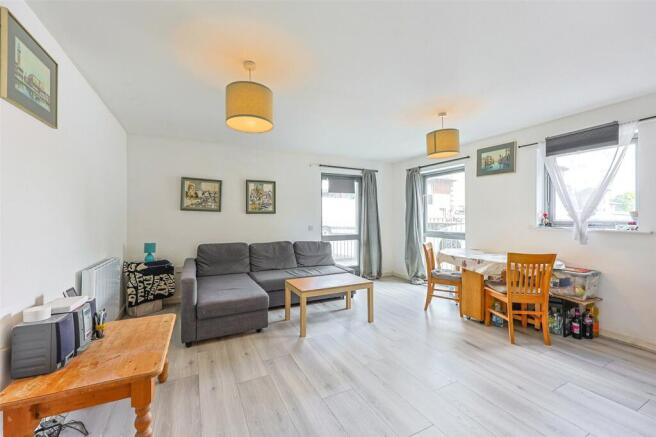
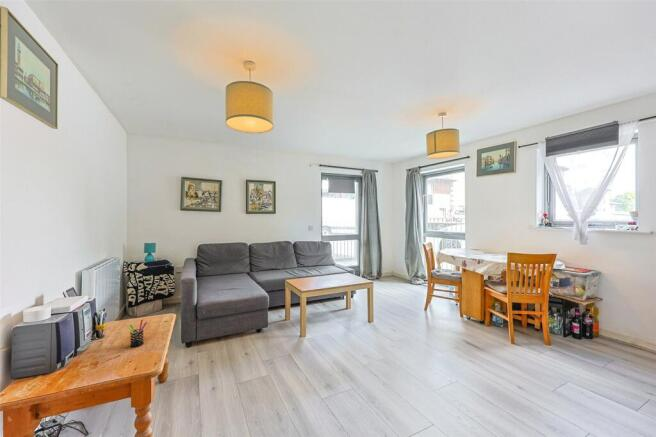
+ pen holder [128,319,148,348]
